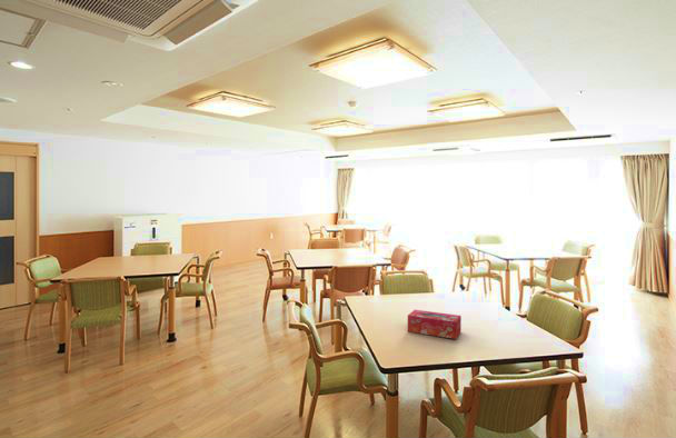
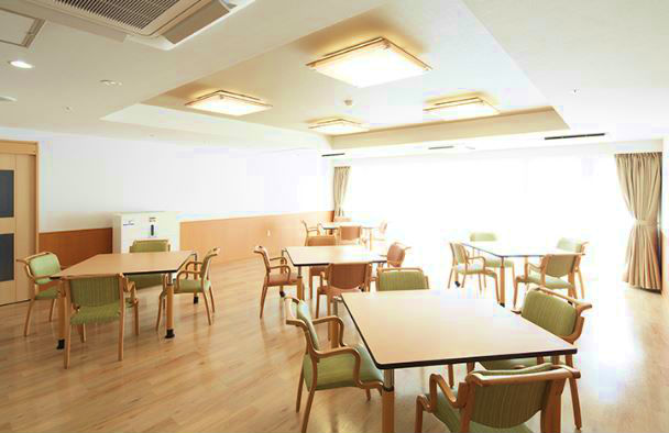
- tissue box [407,309,463,340]
